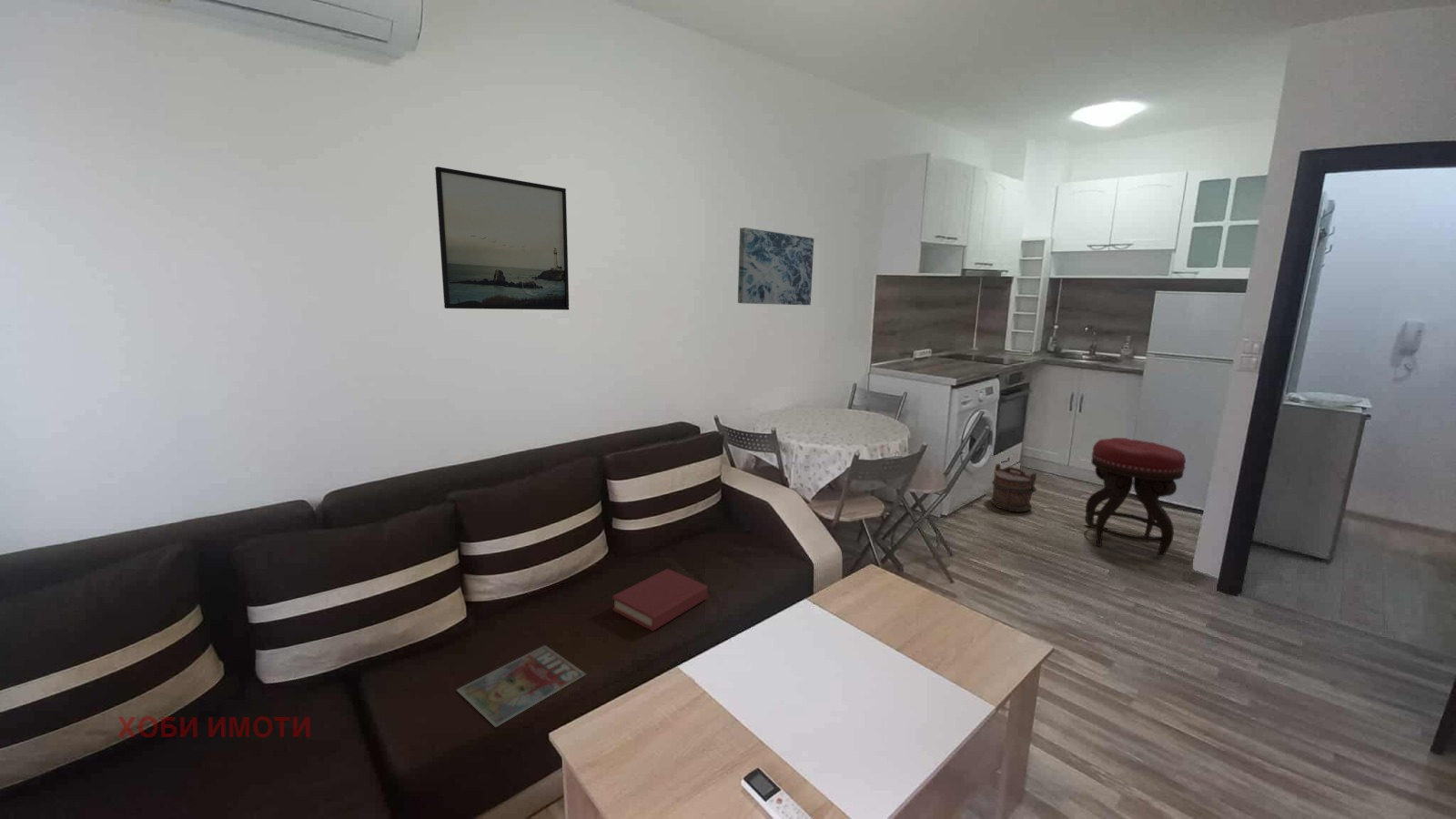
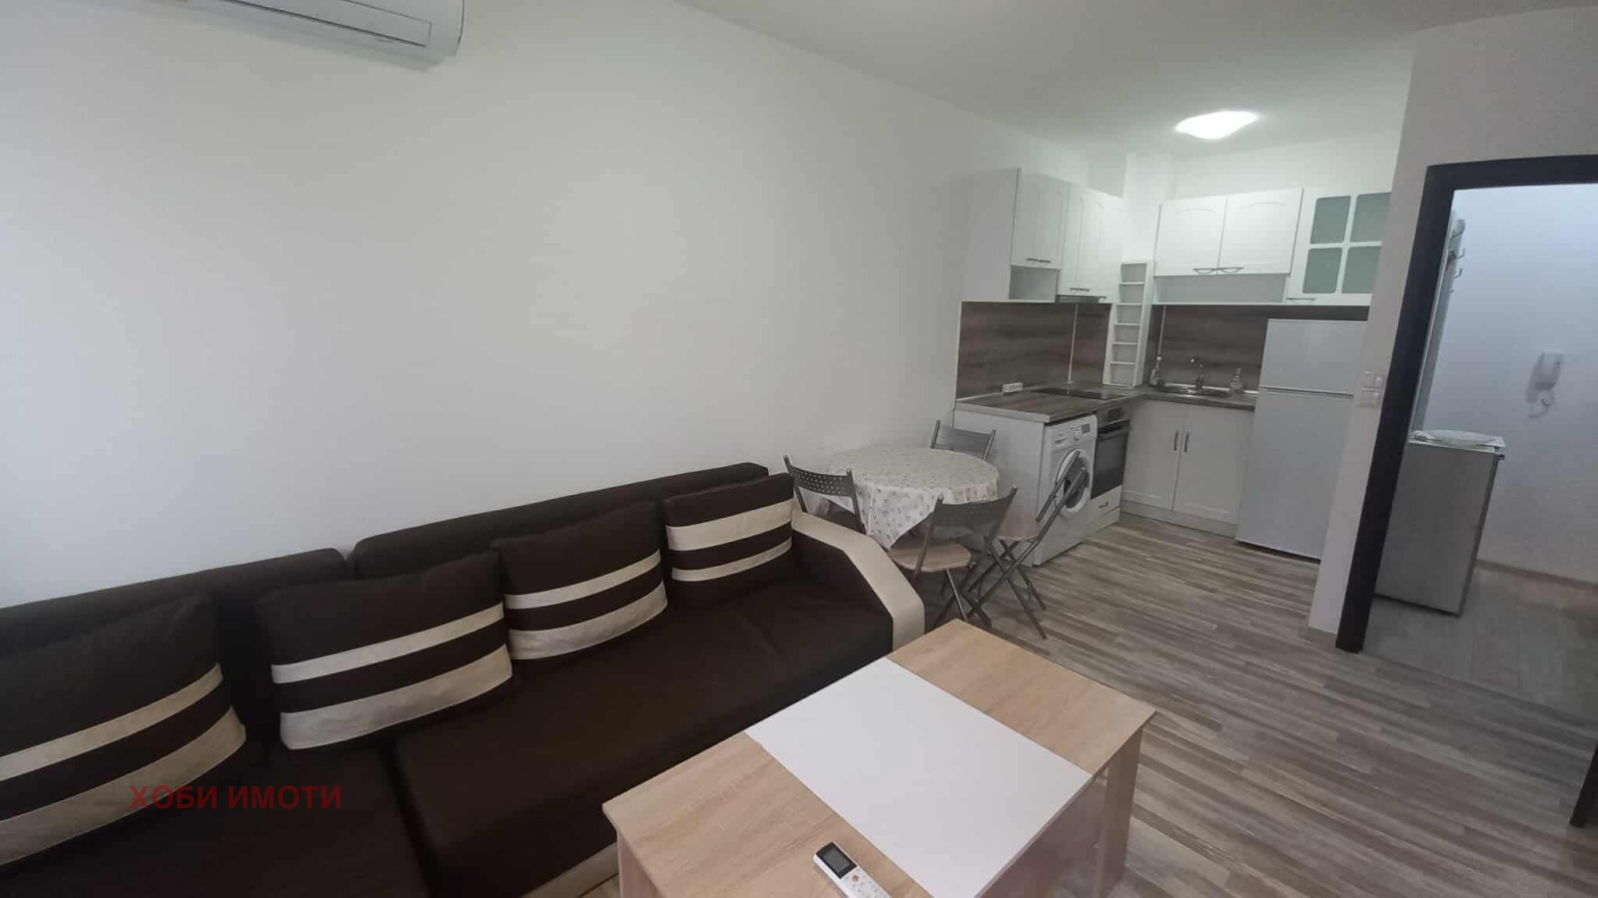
- wall art [737,227,814,306]
- magazine [455,644,587,728]
- stool [1084,437,1187,558]
- hardback book [612,568,709,632]
- bucket [990,462,1037,513]
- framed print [434,166,570,311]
